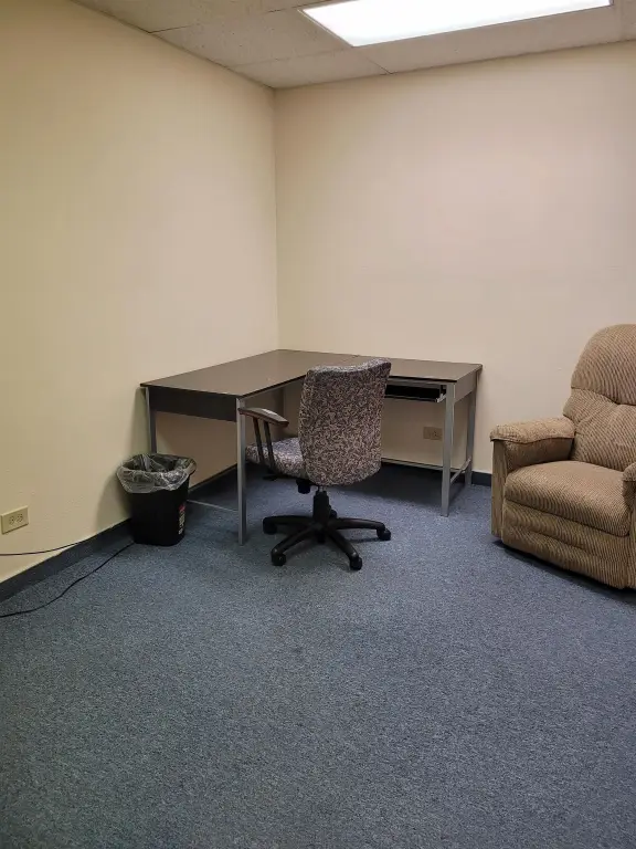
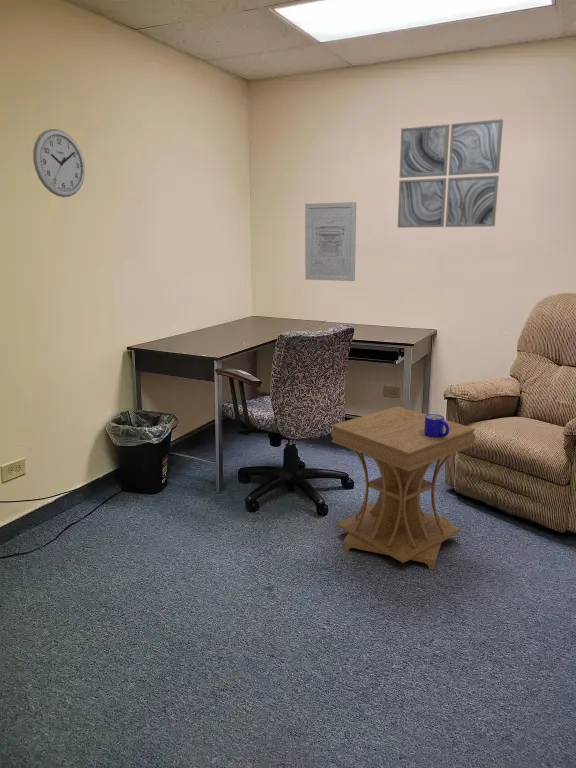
+ side table [330,405,476,571]
+ wall clock [32,128,86,198]
+ wall art [304,201,357,282]
+ mug [424,413,449,438]
+ wall art [397,118,504,229]
